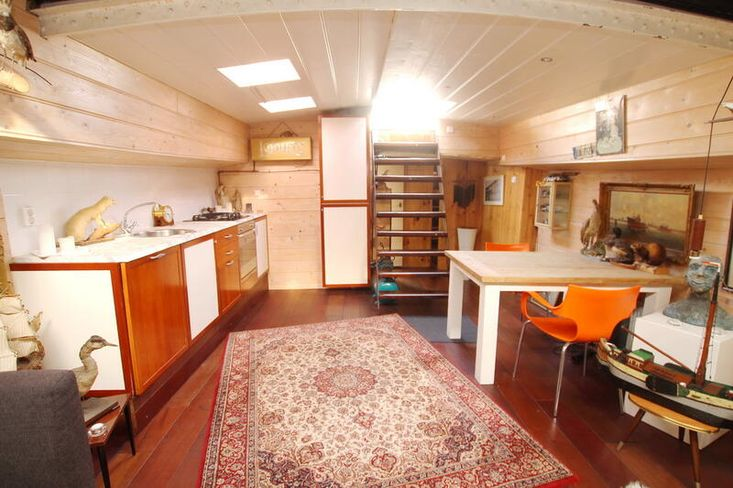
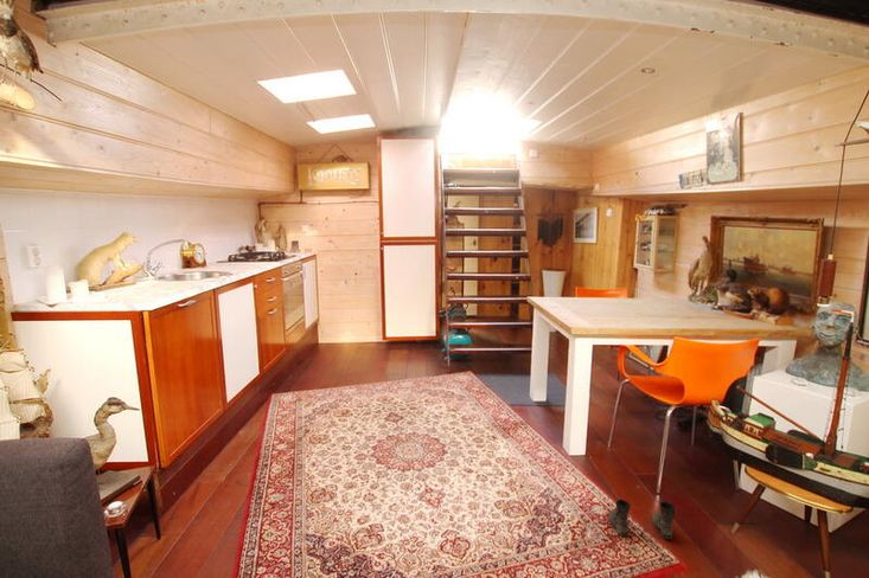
+ boots [607,499,677,540]
